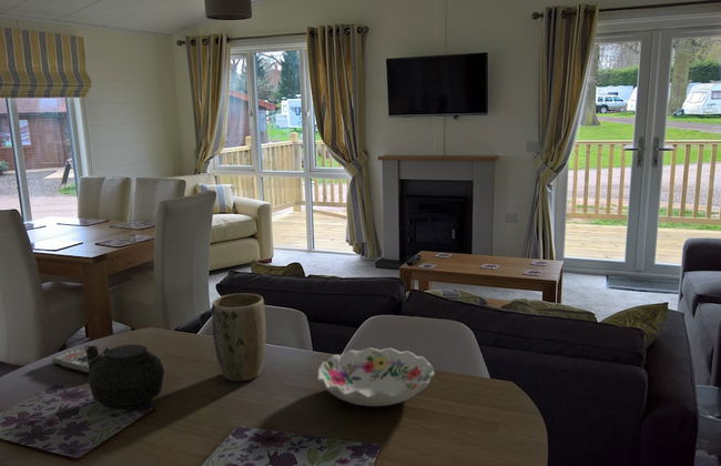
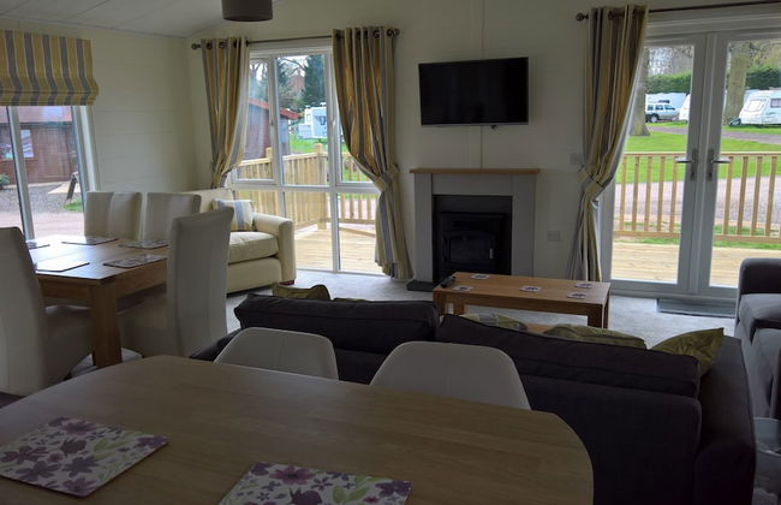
- teapot [84,344,165,411]
- remote control [51,348,89,375]
- decorative bowl [316,346,435,407]
- plant pot [211,292,267,383]
